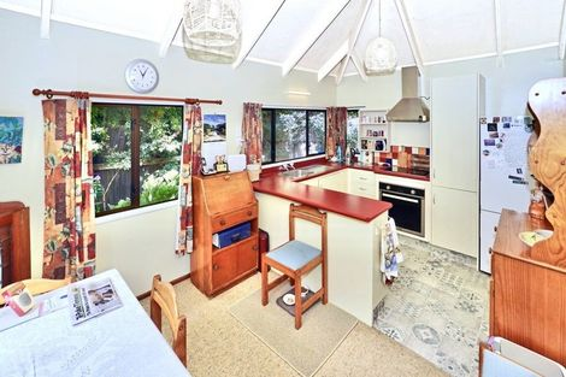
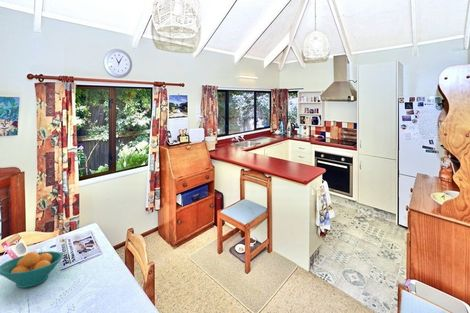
+ fruit bowl [0,250,64,289]
